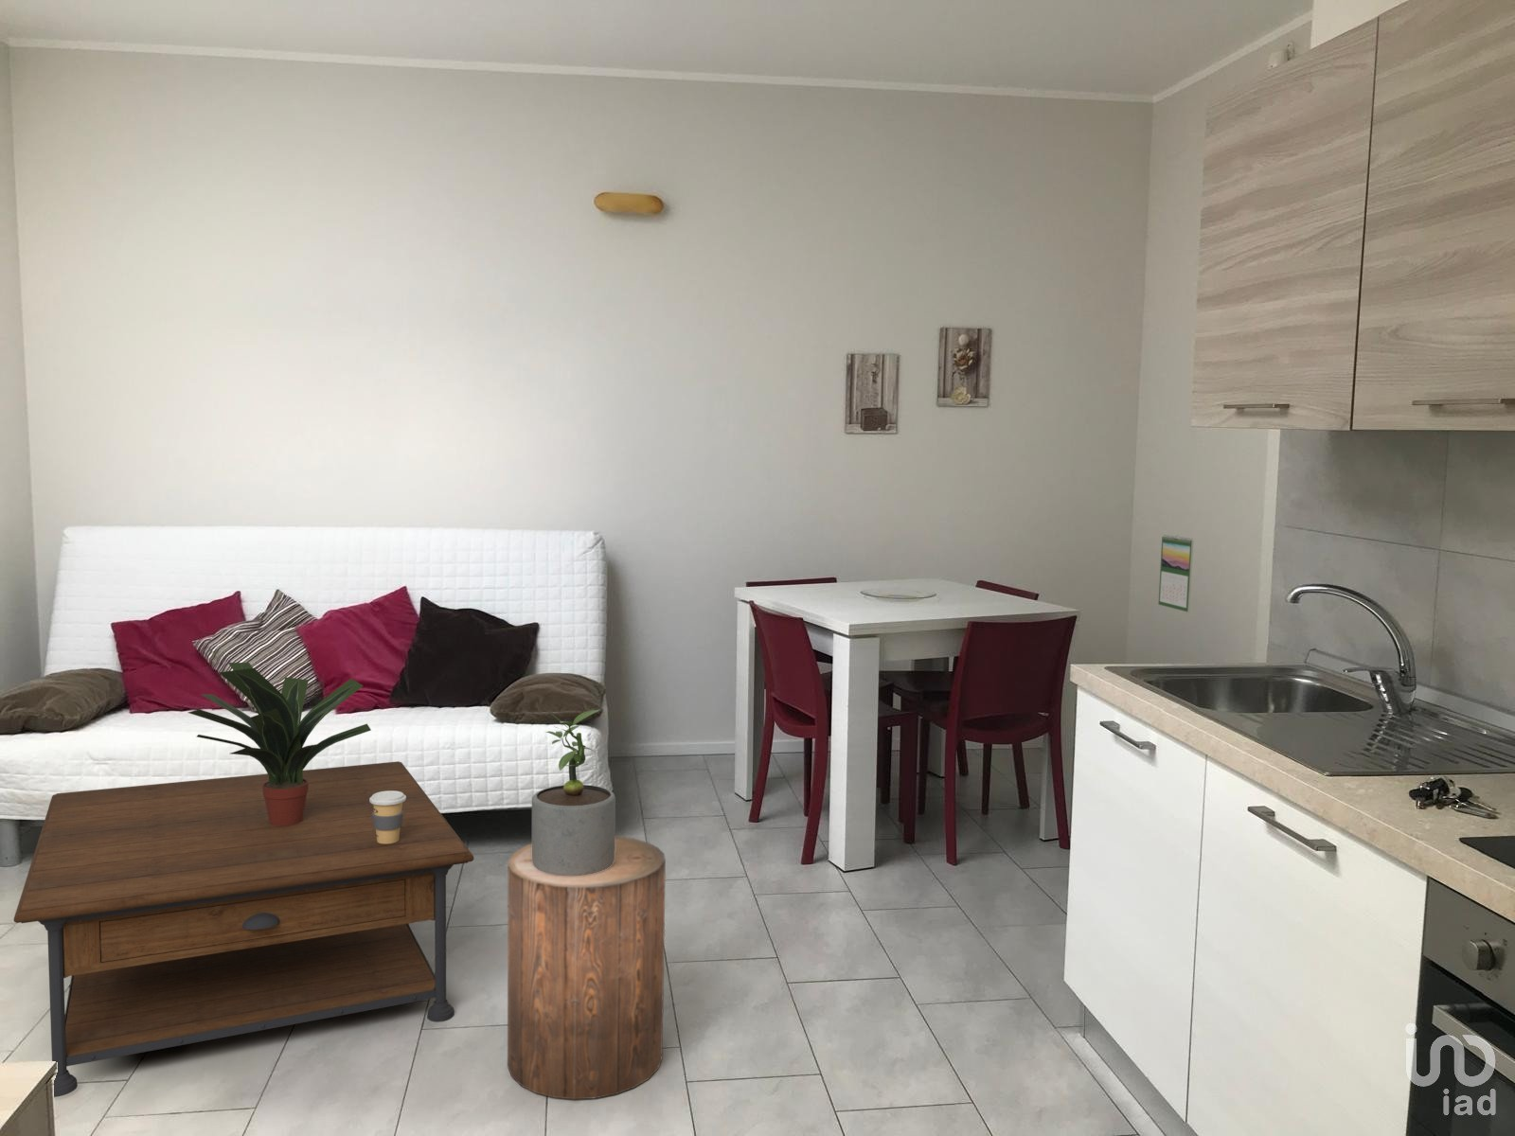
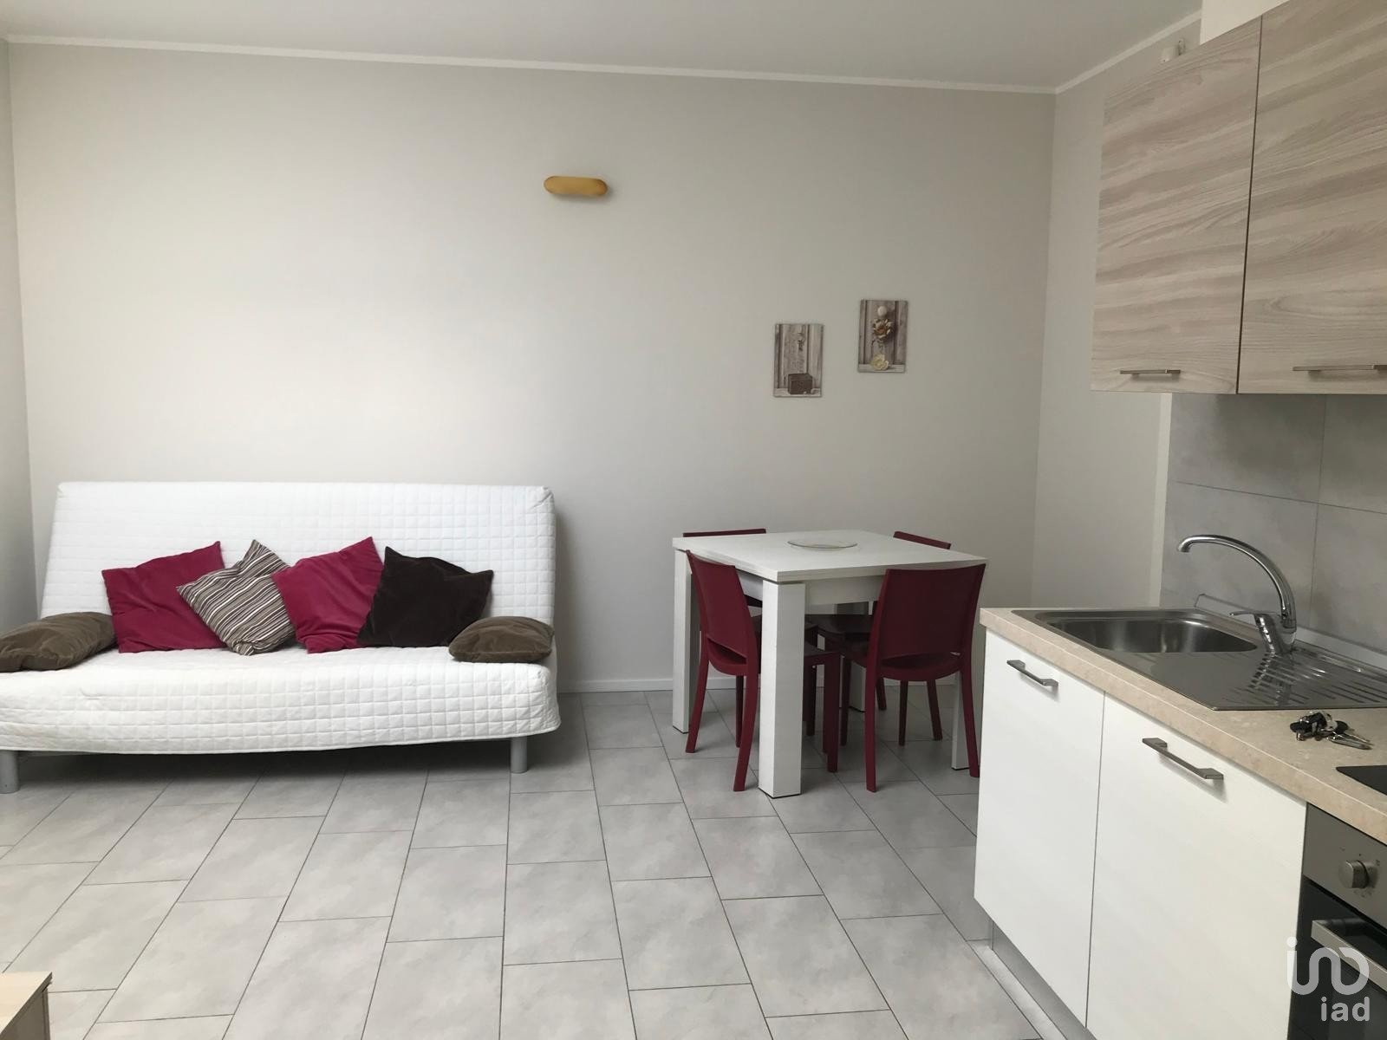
- calendar [1158,533,1194,612]
- potted plant [186,662,372,827]
- stool [507,835,667,1101]
- potted plant [530,708,617,876]
- coffee table [12,760,475,1098]
- coffee cup [370,790,407,844]
